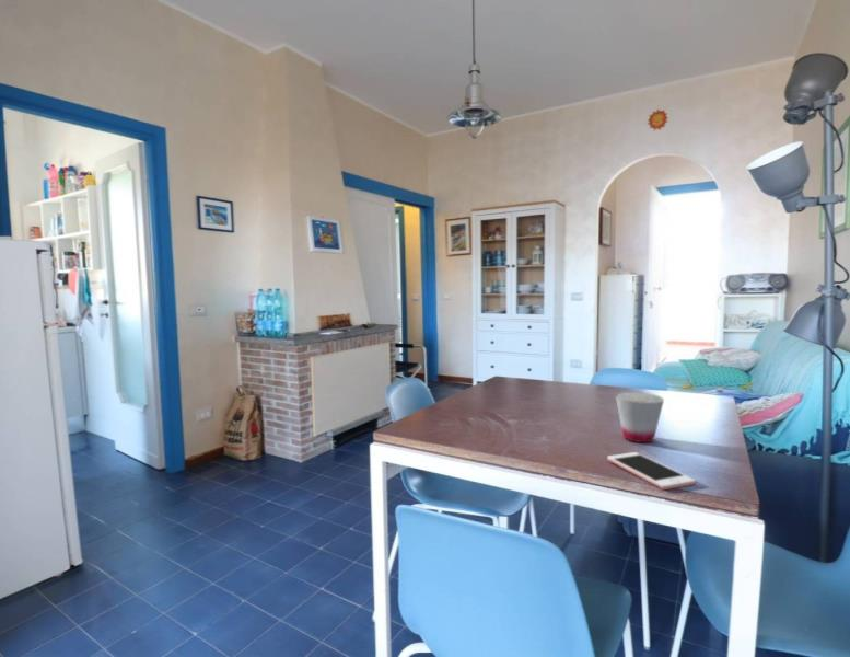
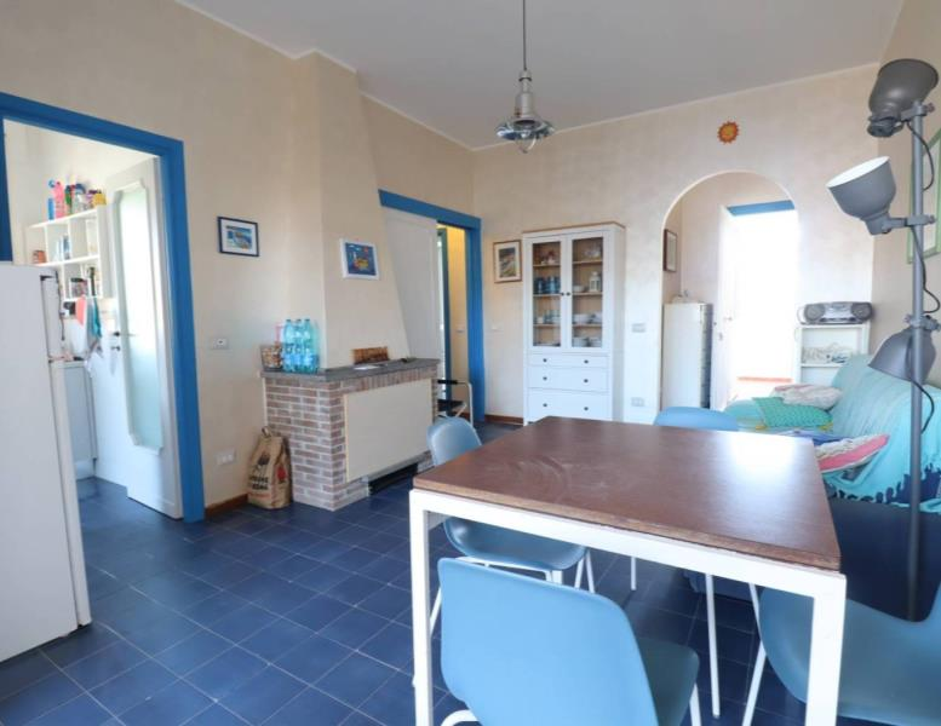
- cell phone [606,451,697,491]
- cup [615,391,665,443]
